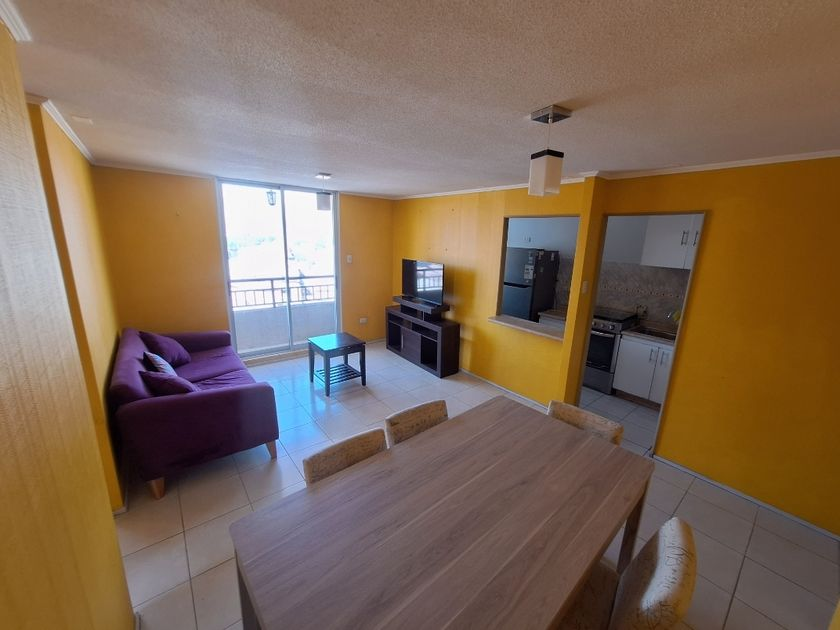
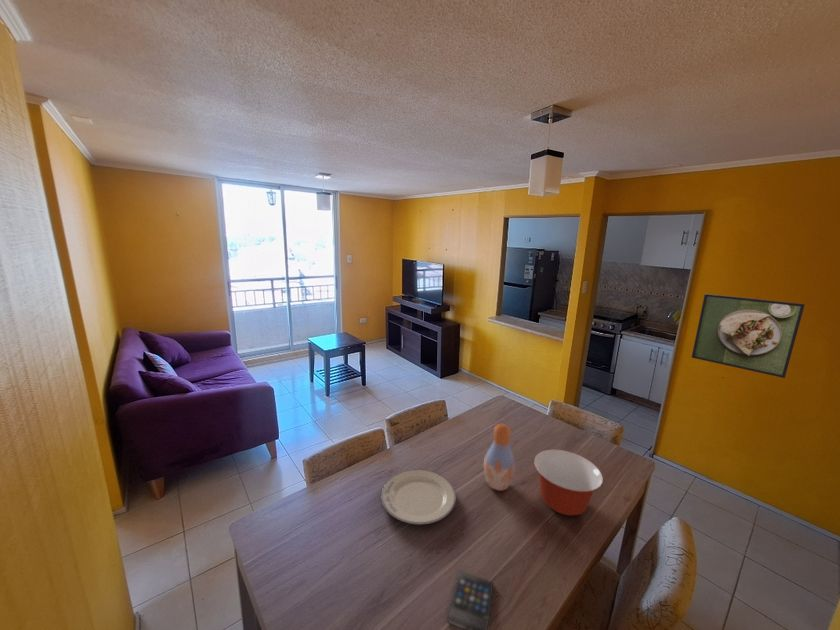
+ smartphone [446,570,495,630]
+ chinaware [380,469,457,526]
+ vase [483,423,516,492]
+ mixing bowl [533,449,604,517]
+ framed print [691,293,806,379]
